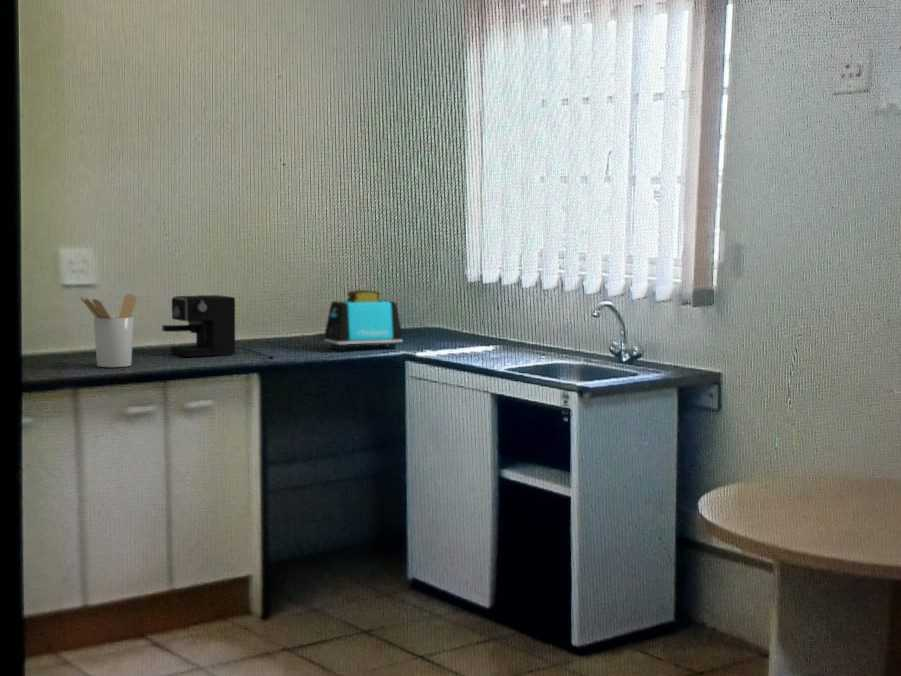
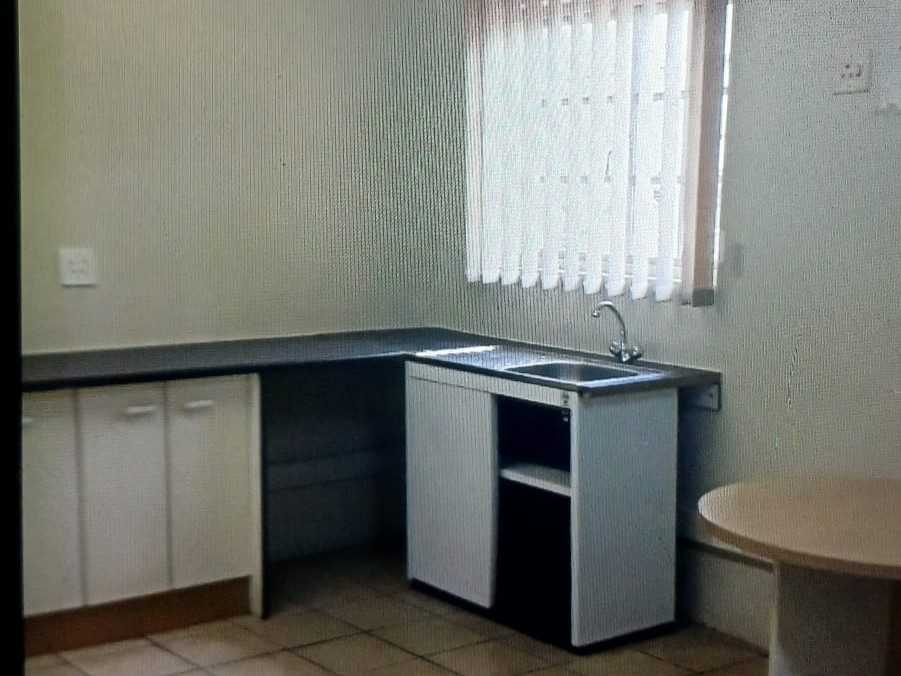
- toaster [323,289,404,351]
- coffee maker [161,294,276,360]
- utensil holder [80,293,138,368]
